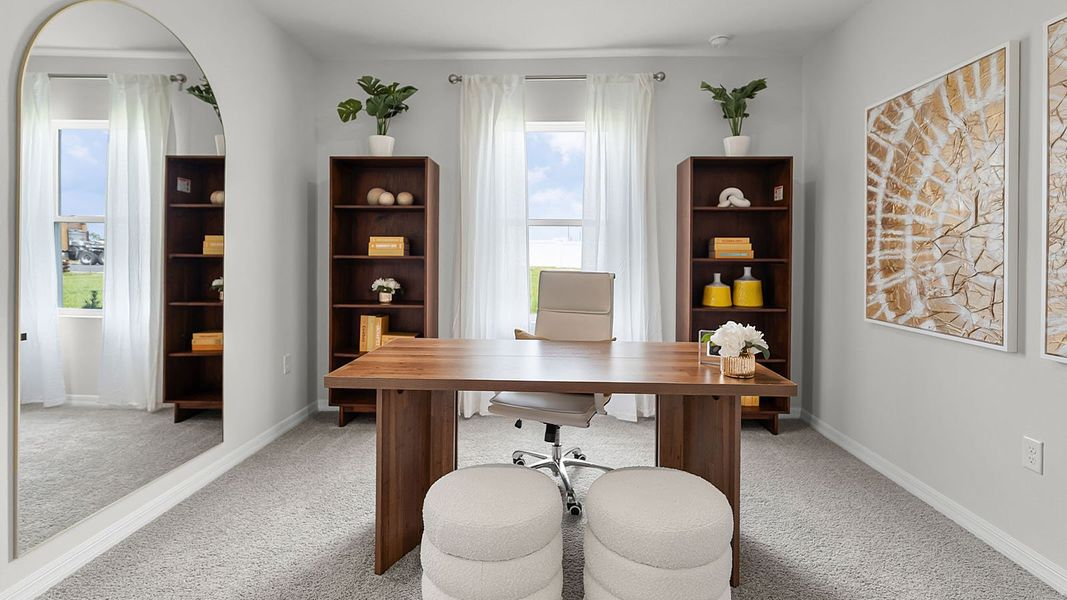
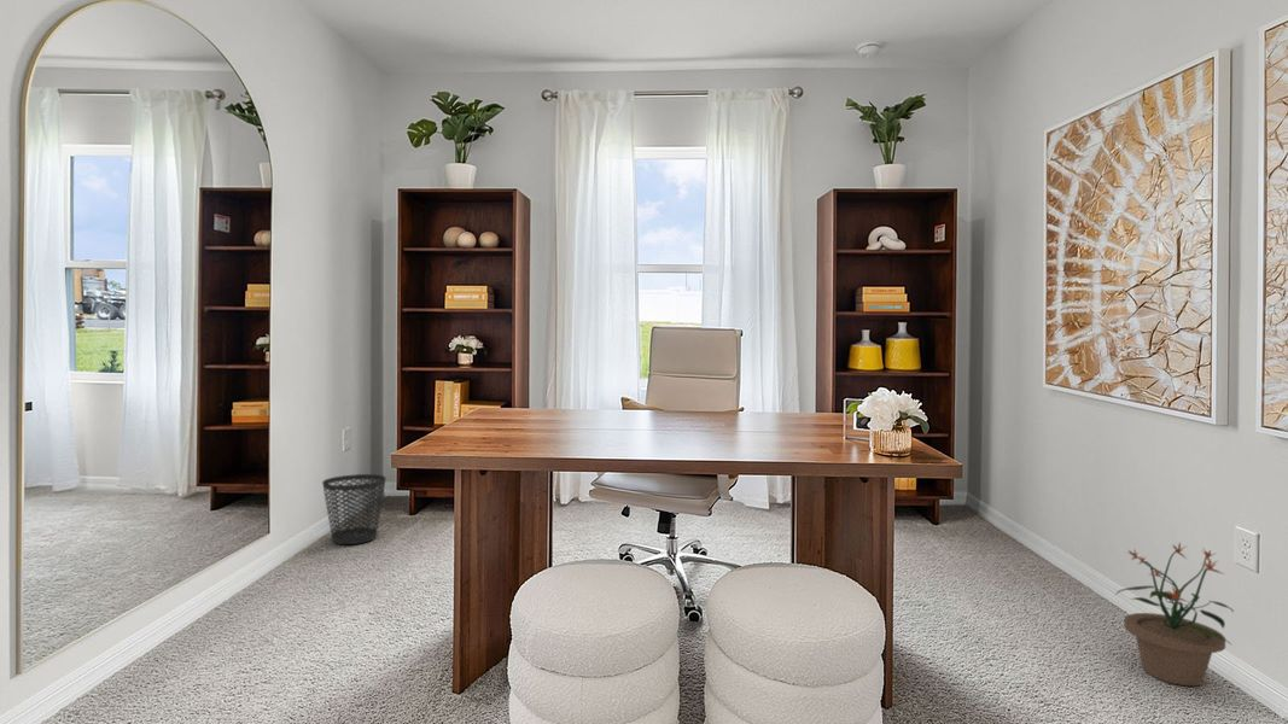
+ potted plant [1115,541,1235,687]
+ wastebasket [321,473,387,545]
